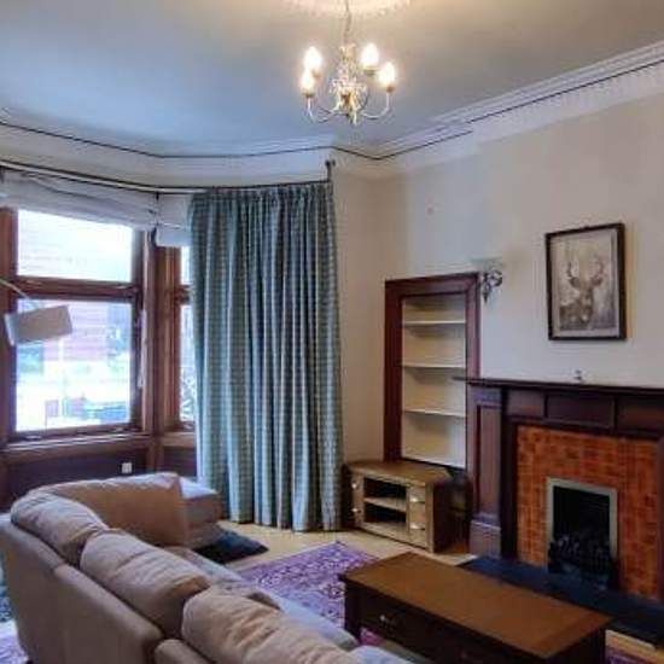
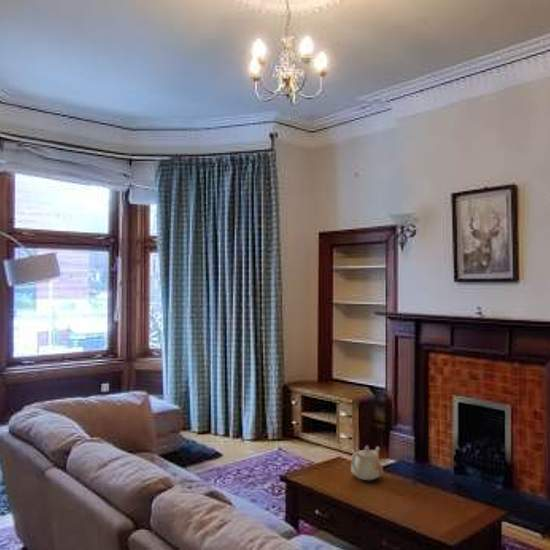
+ teapot [350,444,384,481]
